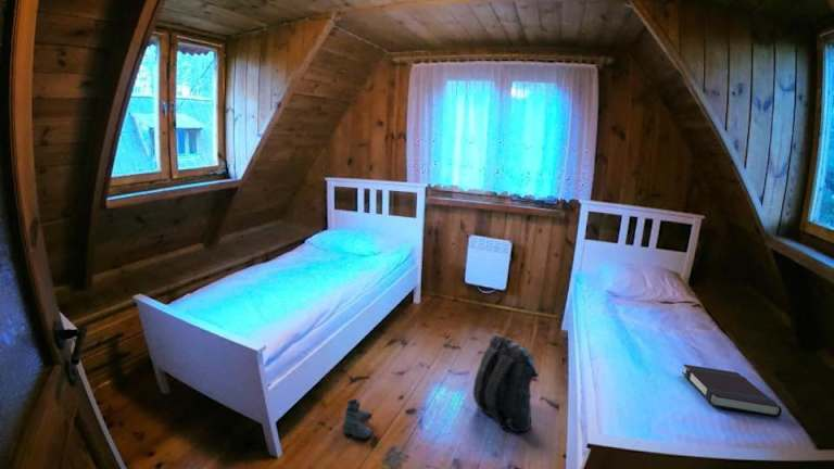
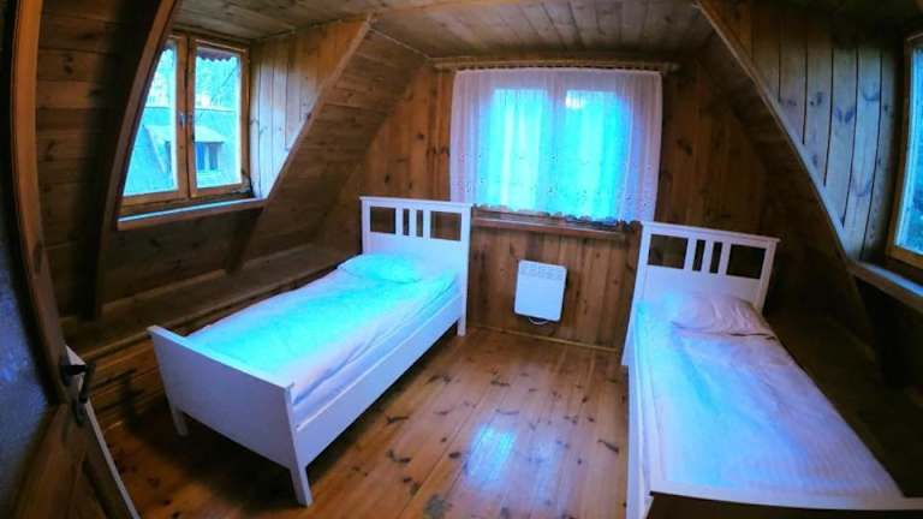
- book [681,364,783,418]
- boots [341,397,374,441]
- backpack [472,333,540,433]
